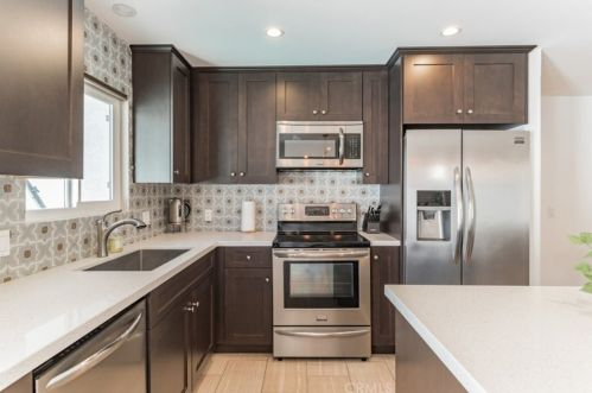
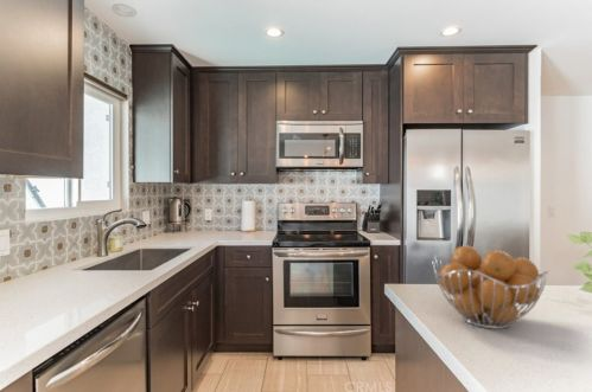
+ fruit basket [432,244,549,330]
